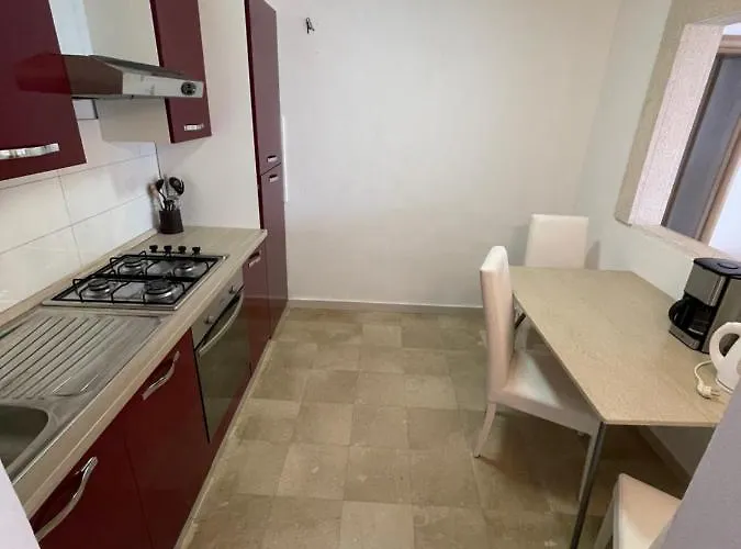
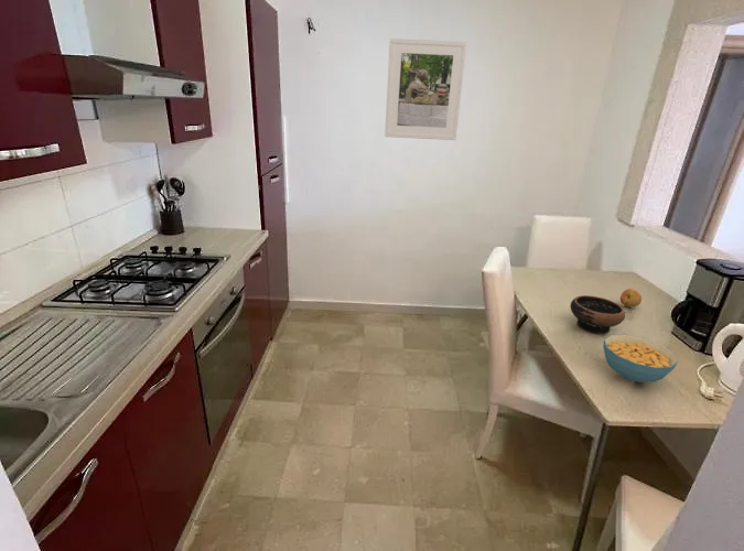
+ bowl [569,294,626,336]
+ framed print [384,37,468,141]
+ cereal bowl [602,334,679,383]
+ fruit [619,288,643,309]
